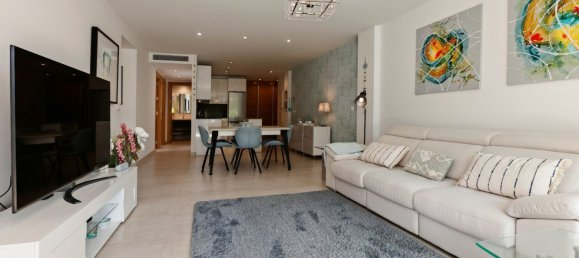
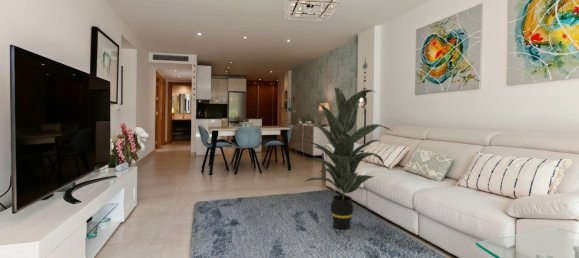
+ indoor plant [303,87,392,230]
